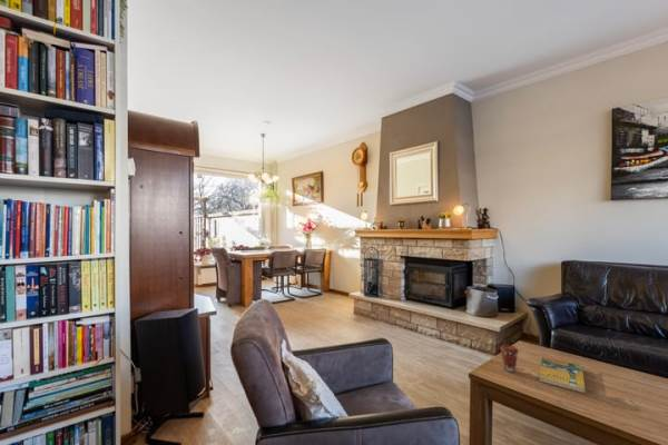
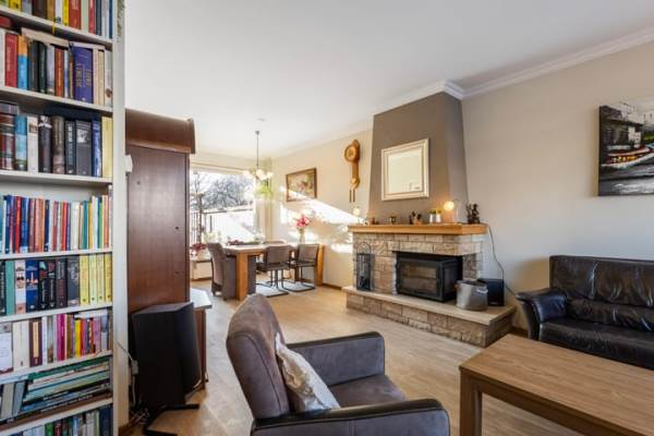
- booklet [538,356,587,395]
- coffee cup [499,344,520,373]
